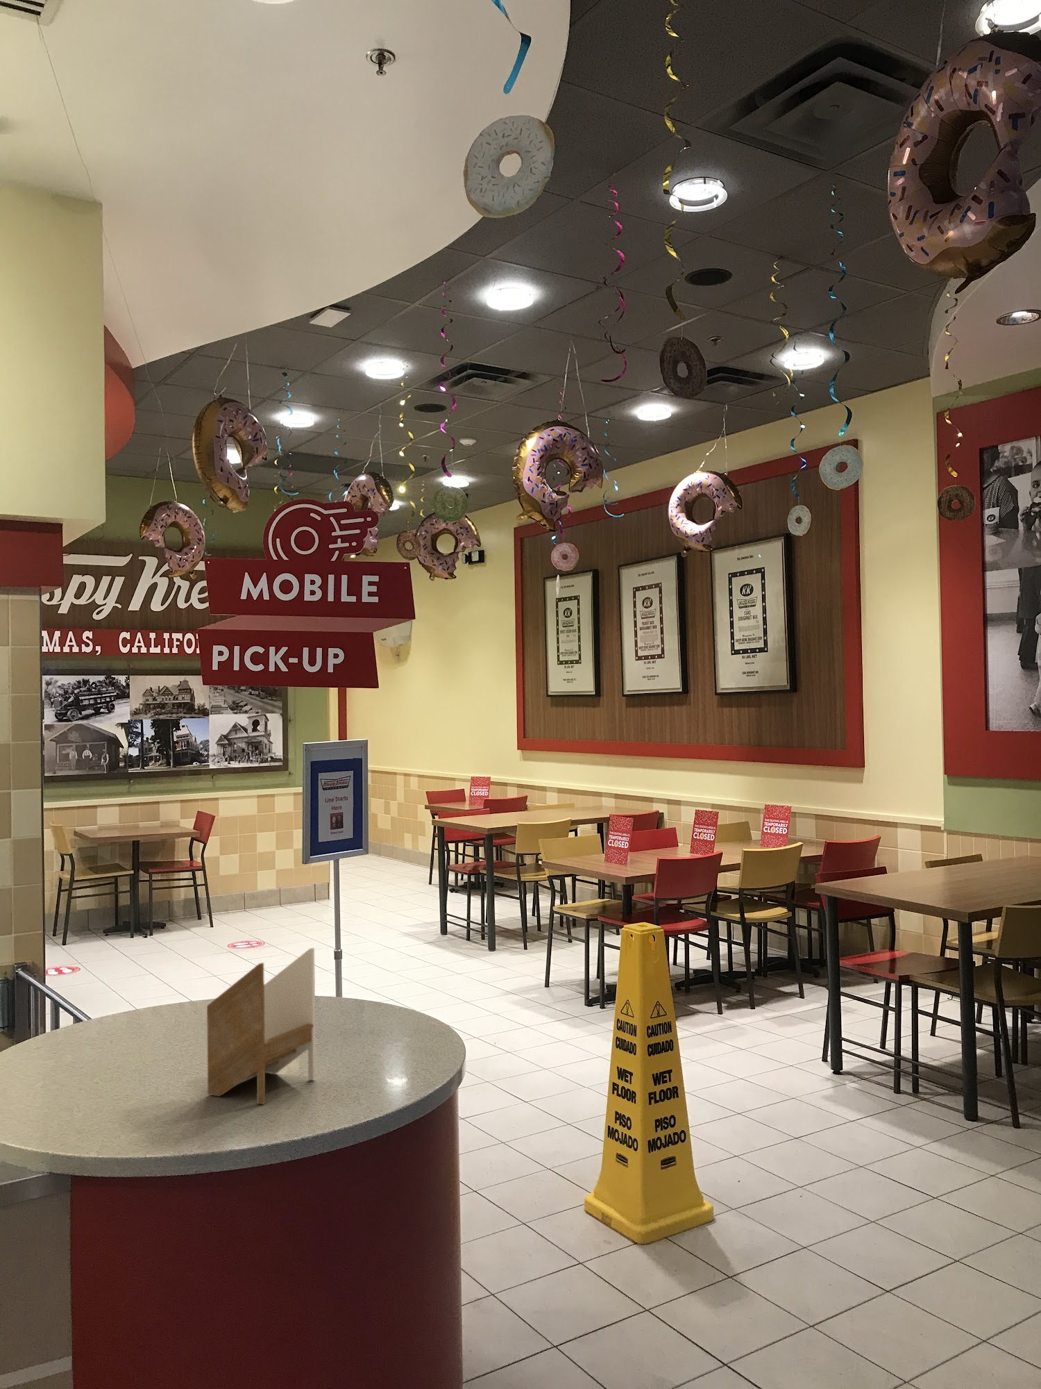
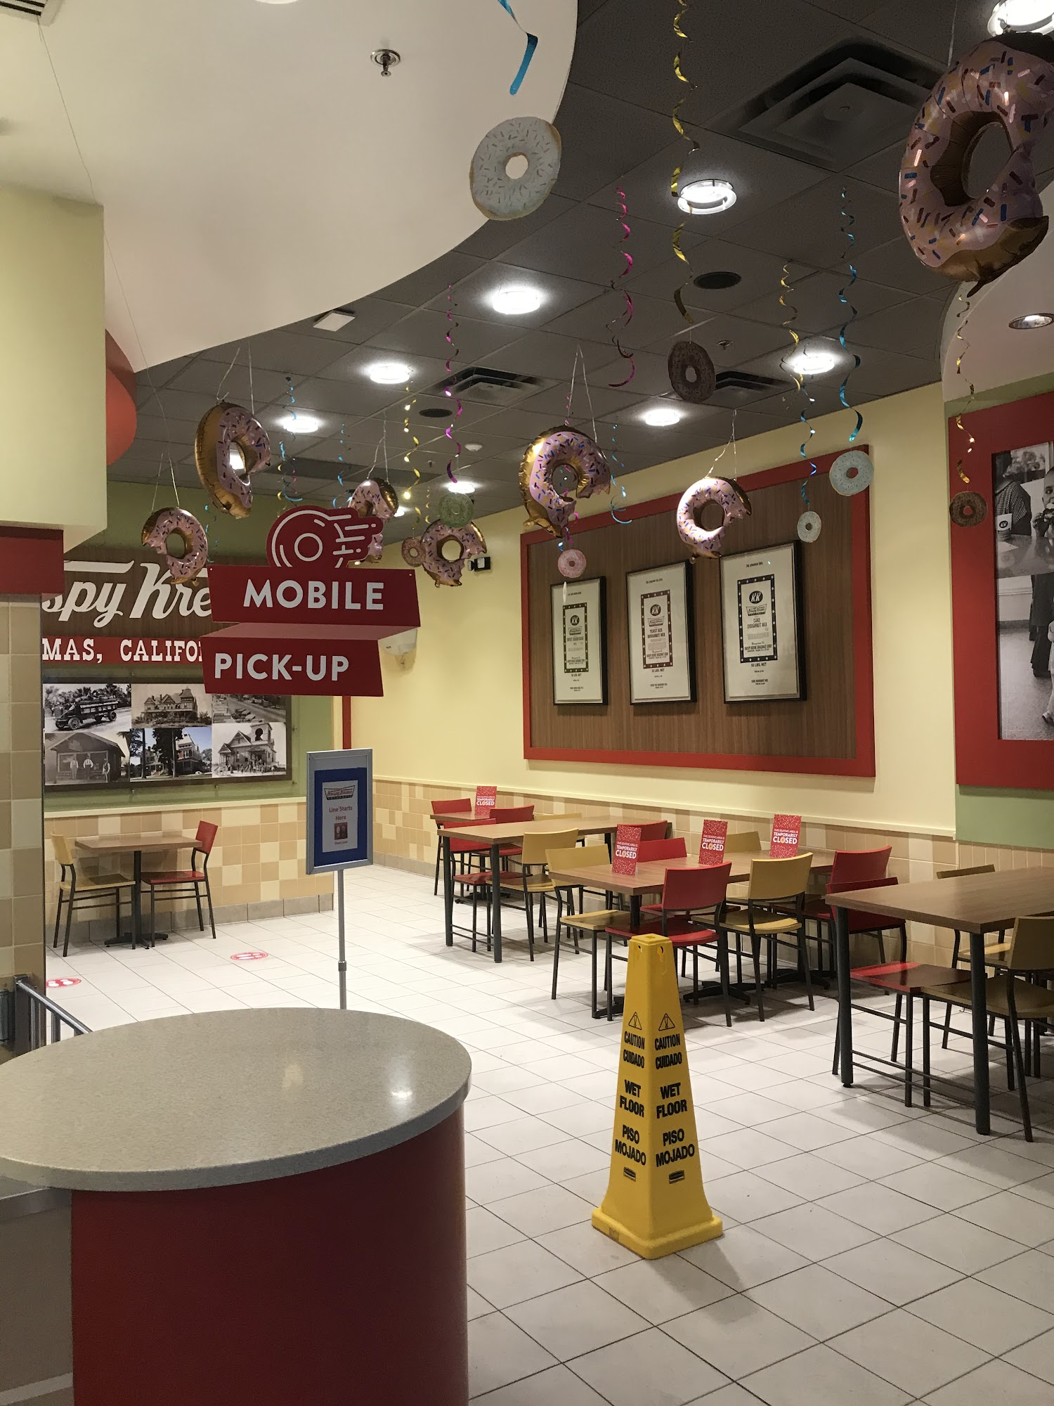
- napkin holder [206,947,316,1105]
